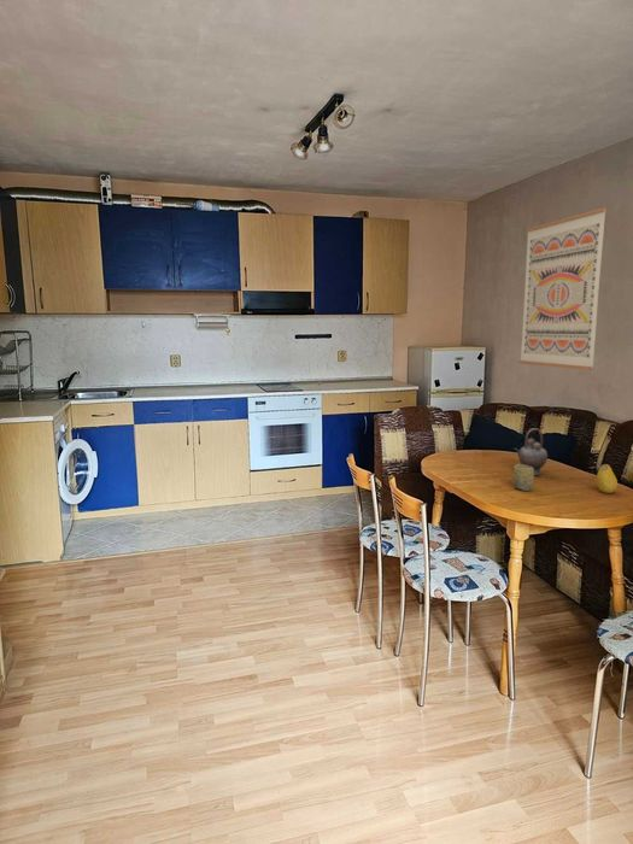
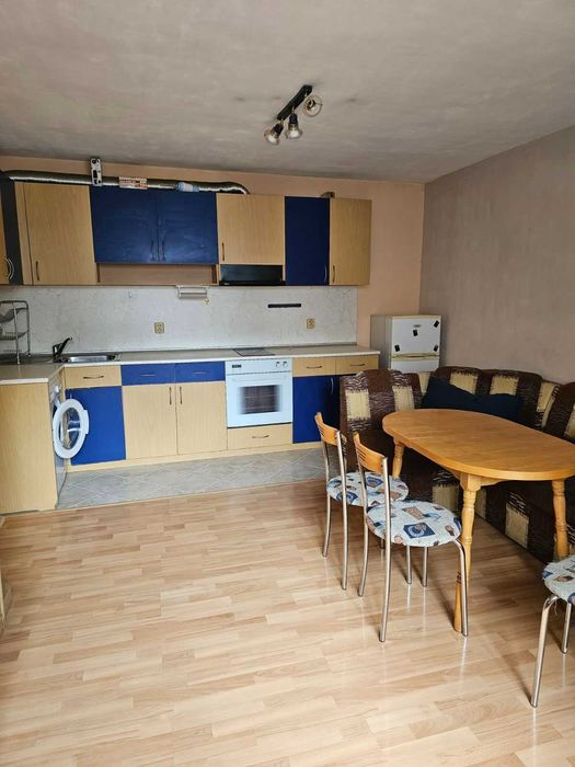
- wall art [518,206,608,371]
- fruit [596,463,619,494]
- cup [512,463,535,492]
- teapot [512,427,549,476]
